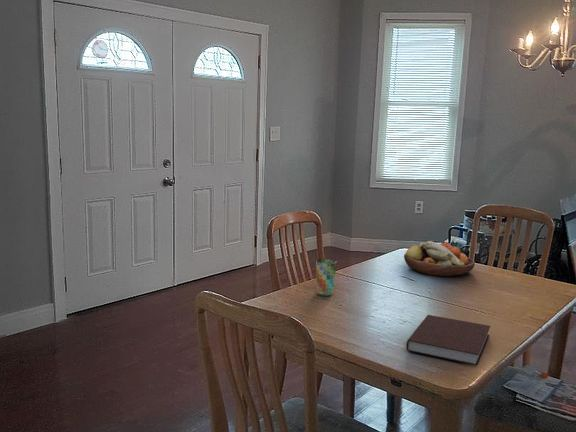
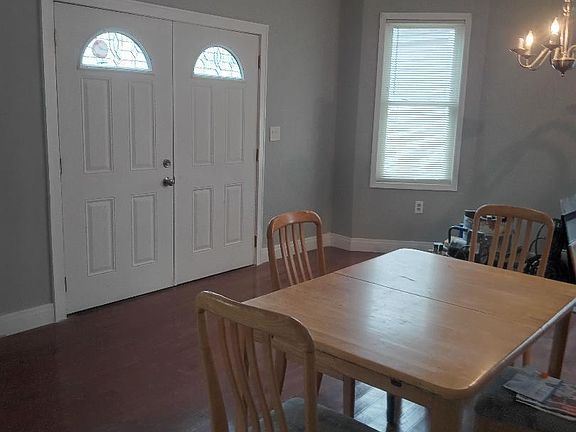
- notebook [405,314,491,366]
- cup [315,258,337,297]
- fruit bowl [403,240,476,277]
